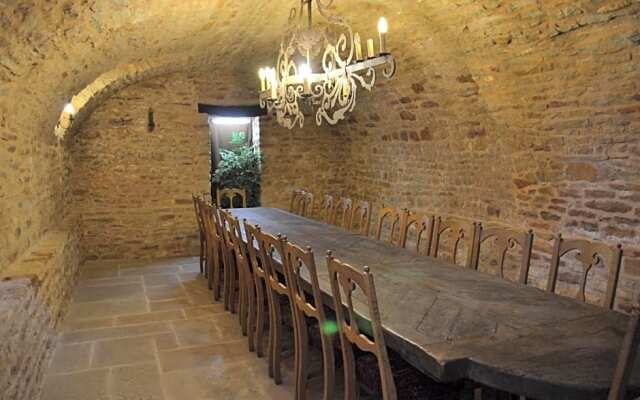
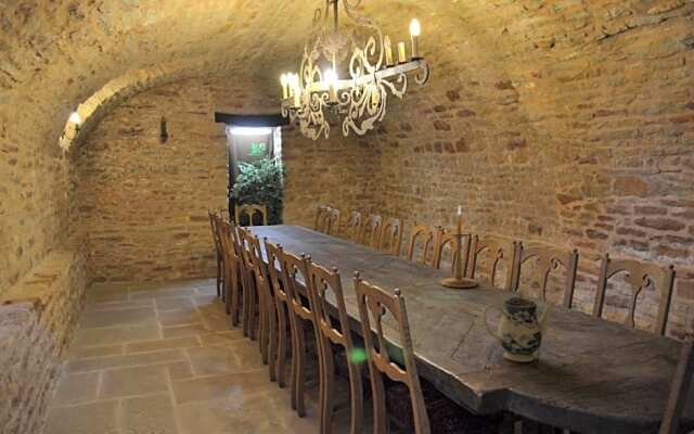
+ teapot [481,288,558,362]
+ candlestick [439,205,478,289]
